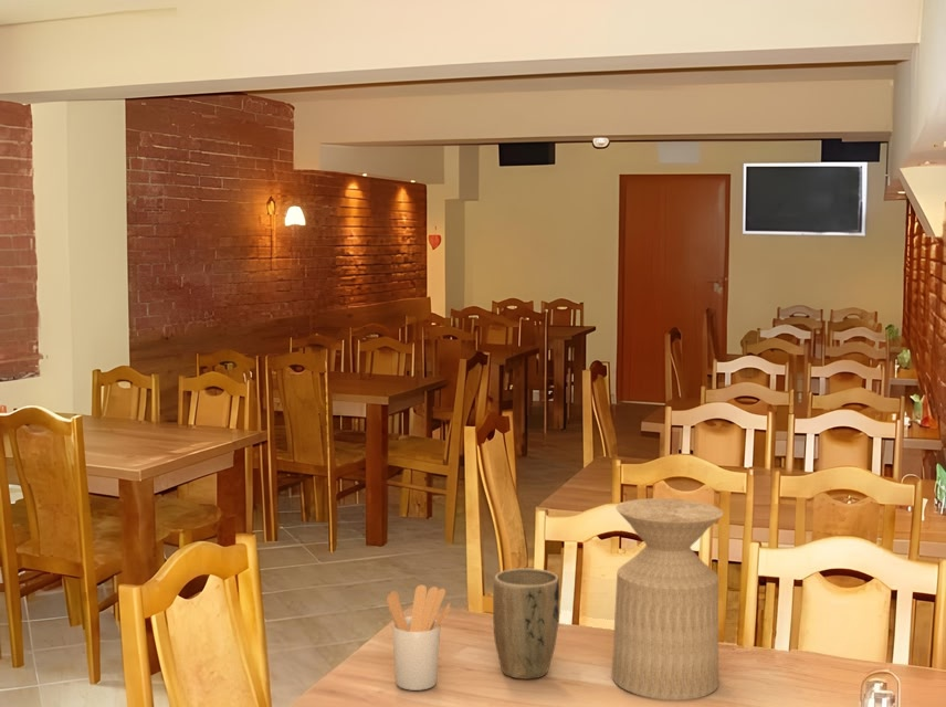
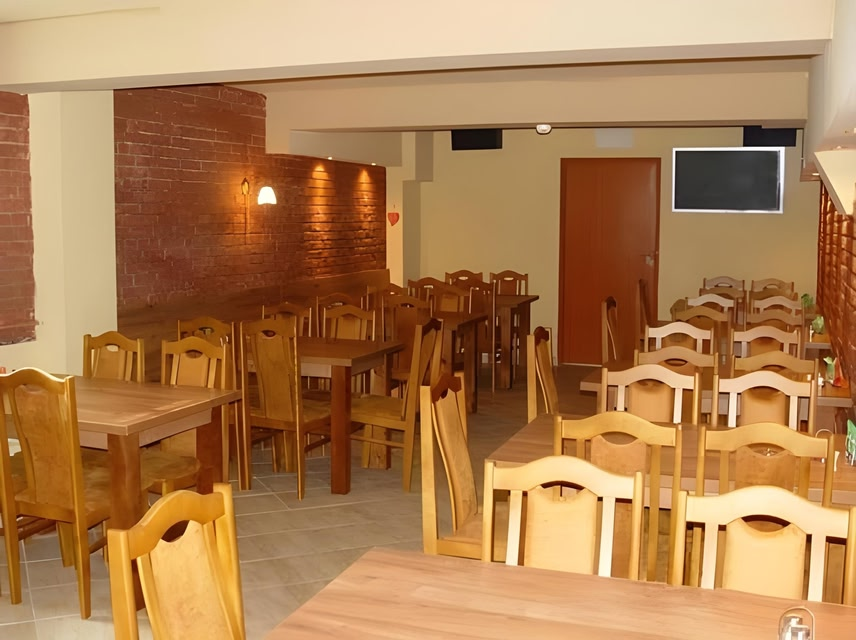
- plant pot [492,567,560,680]
- utensil holder [386,584,451,692]
- side table [611,497,724,700]
